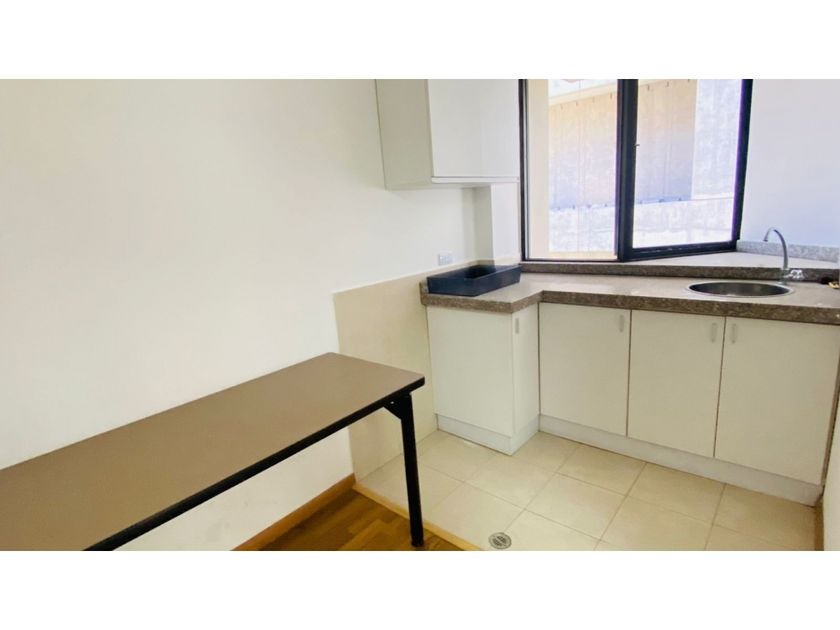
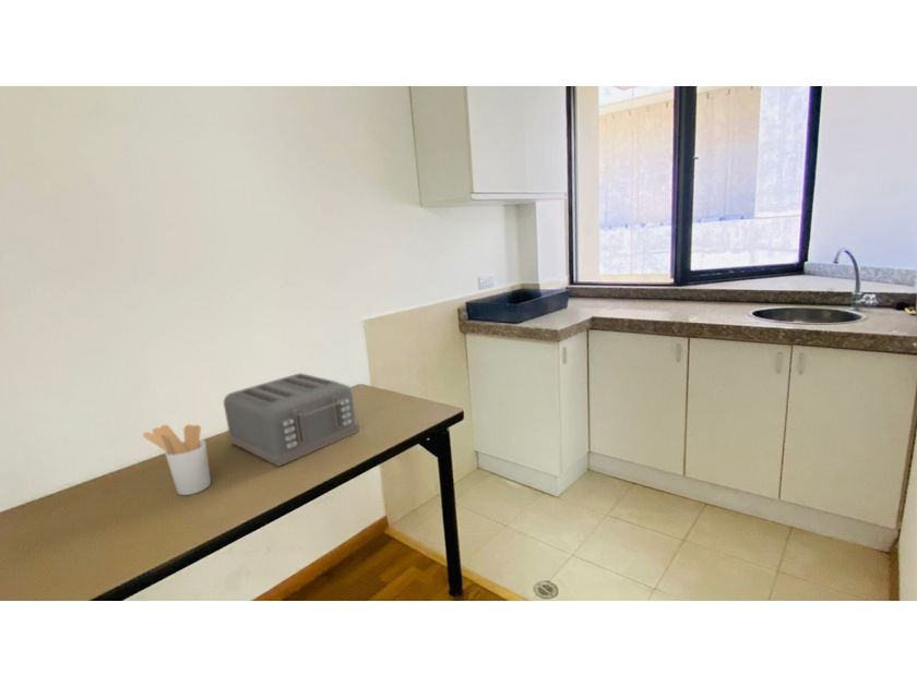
+ utensil holder [142,423,212,496]
+ toaster [223,372,360,468]
